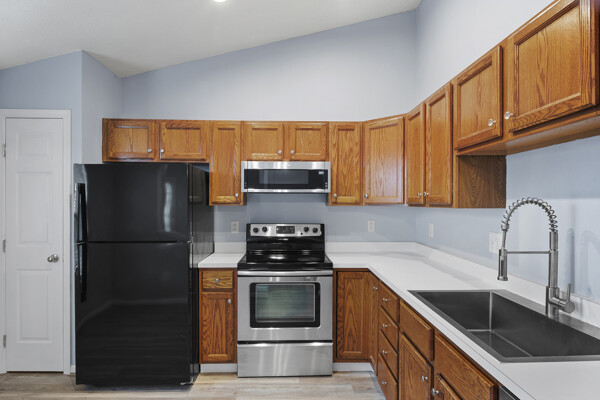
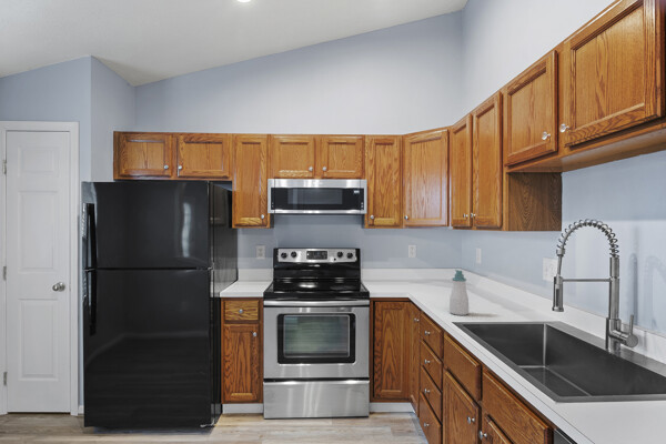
+ soap bottle [448,269,470,316]
